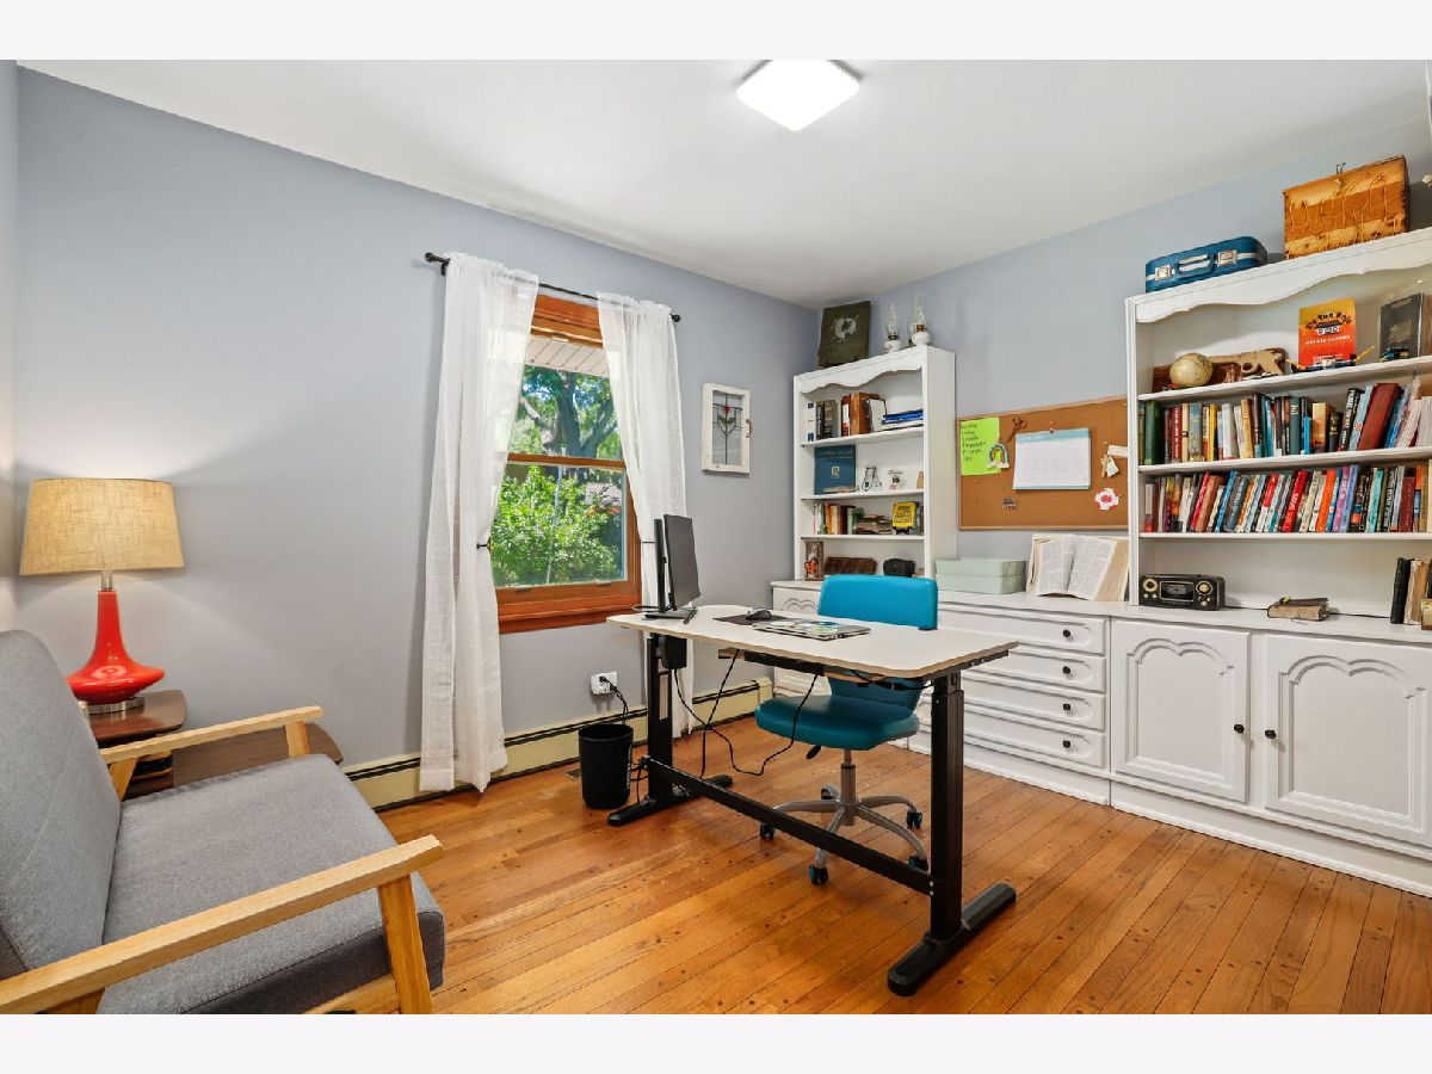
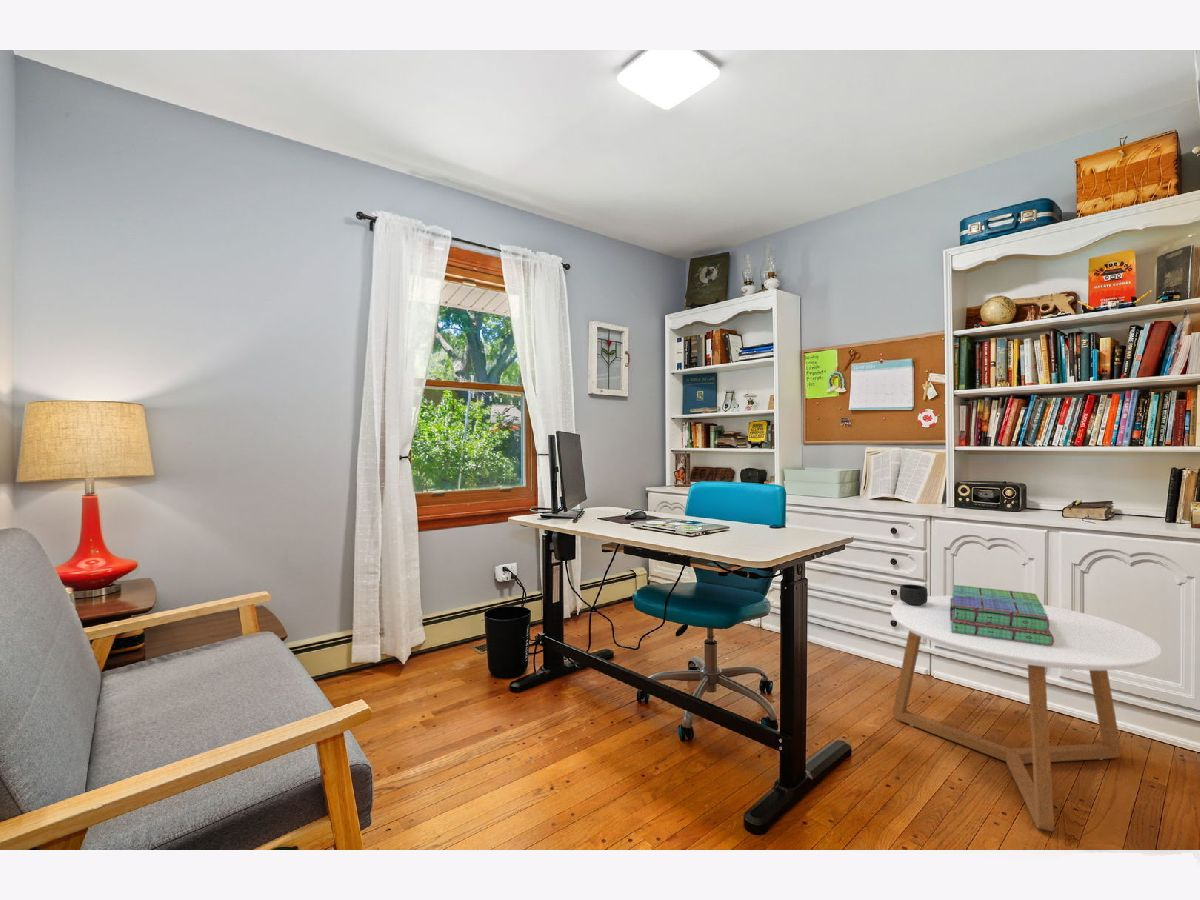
+ mug [899,583,929,606]
+ coffee table [890,595,1162,832]
+ stack of books [950,584,1055,646]
